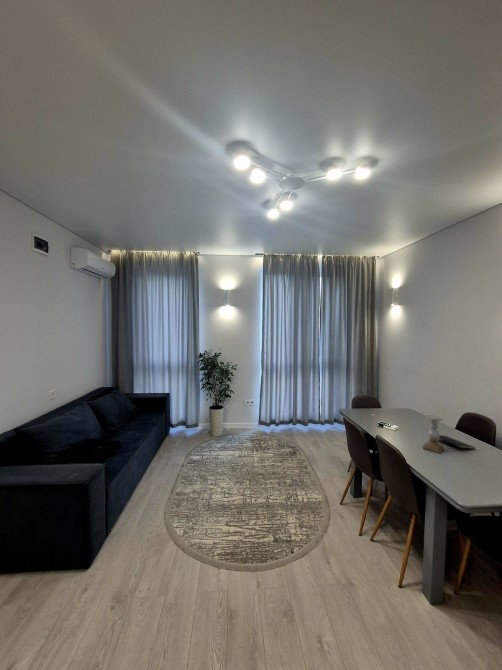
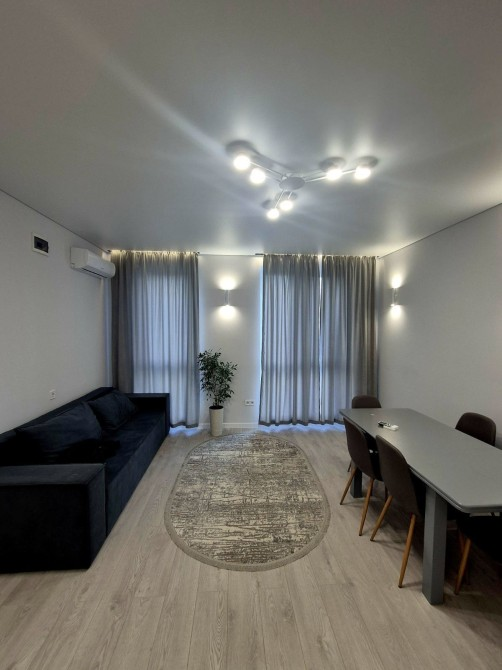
- notepad [438,434,477,453]
- candle holder [422,414,446,454]
